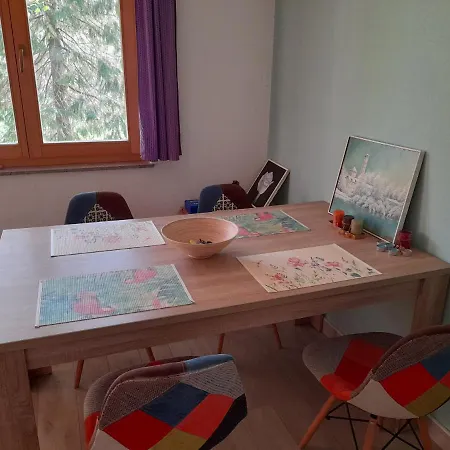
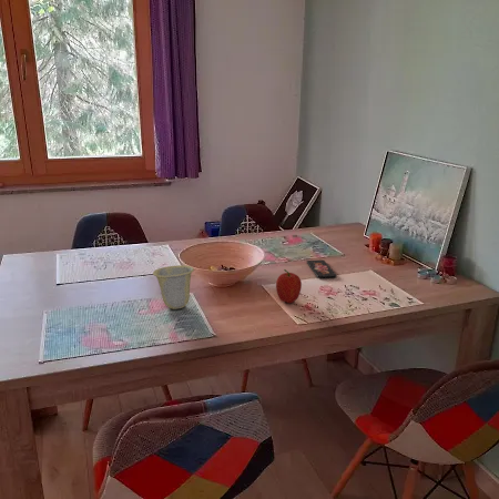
+ smartphone [306,259,337,279]
+ cup [152,264,195,310]
+ fruit [275,268,303,304]
